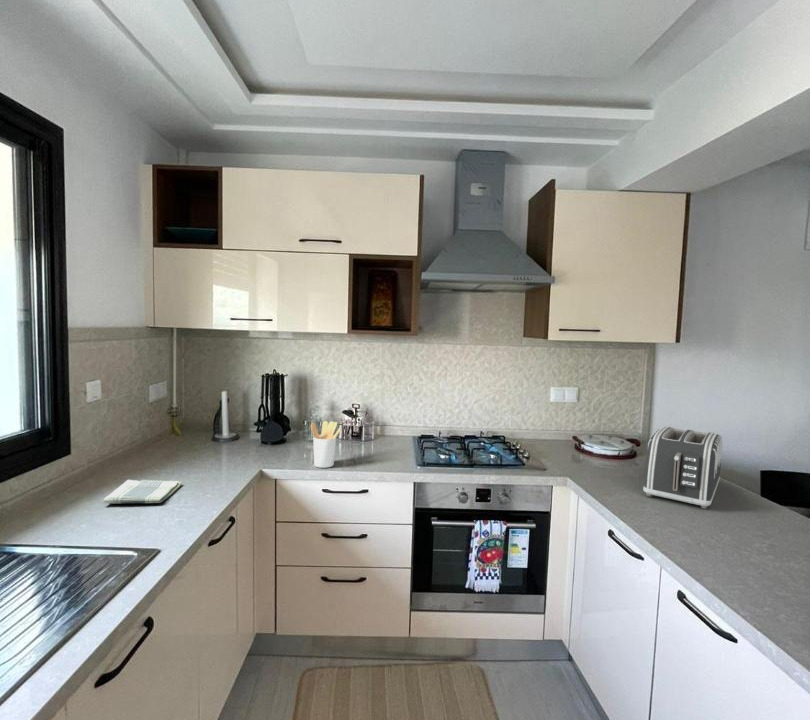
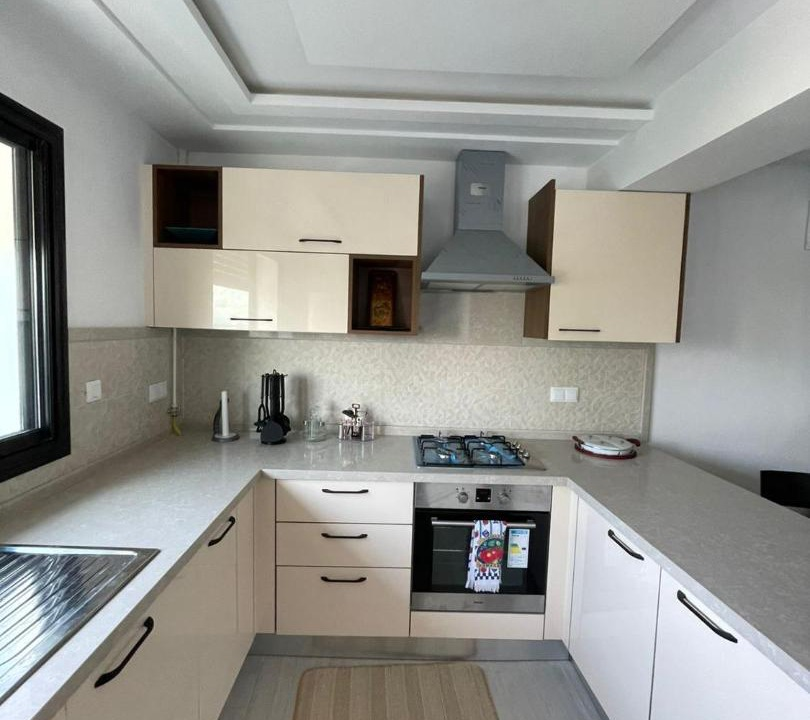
- toaster [642,426,723,509]
- utensil holder [310,420,342,469]
- dish towel [103,479,183,504]
